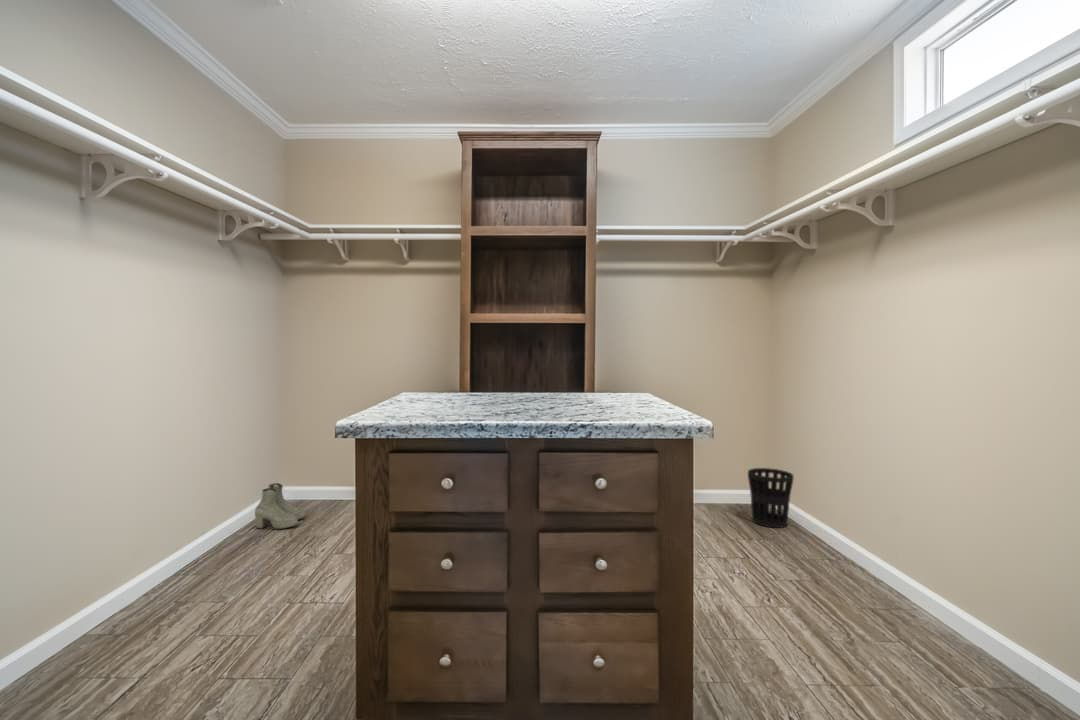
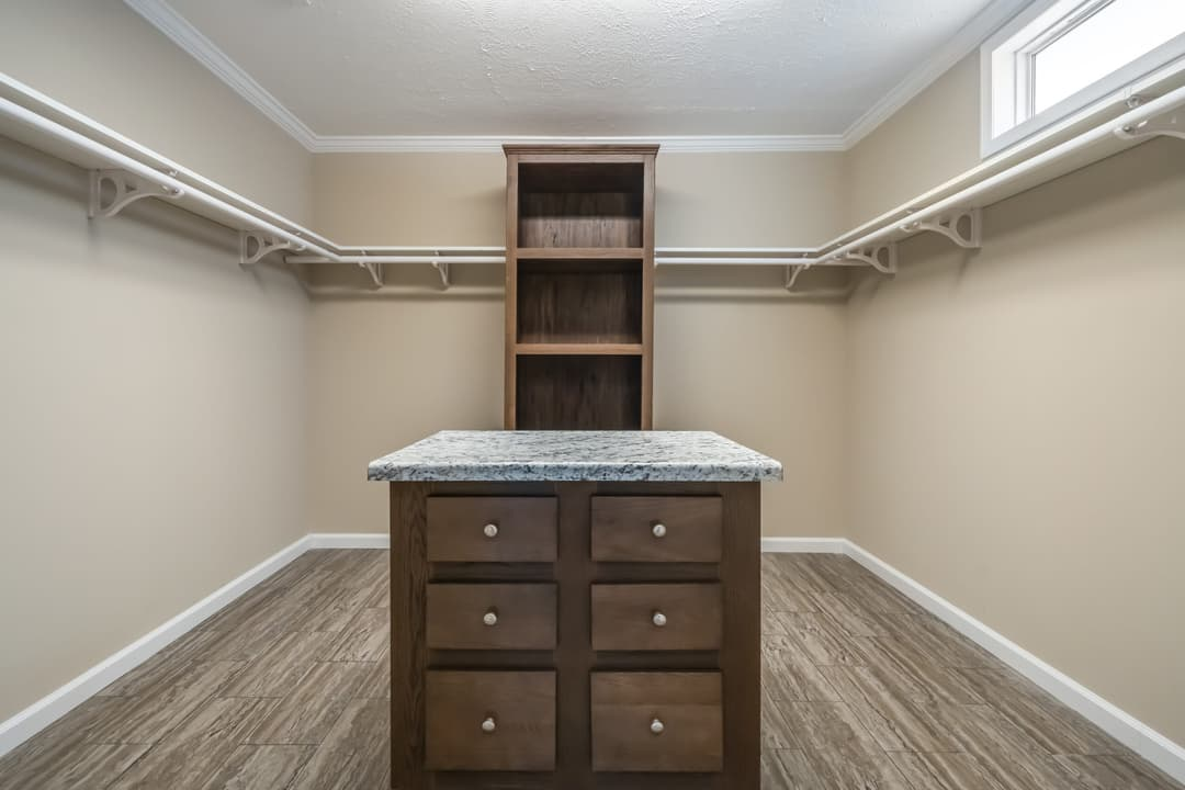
- boots [254,482,306,530]
- wastebasket [747,467,795,529]
